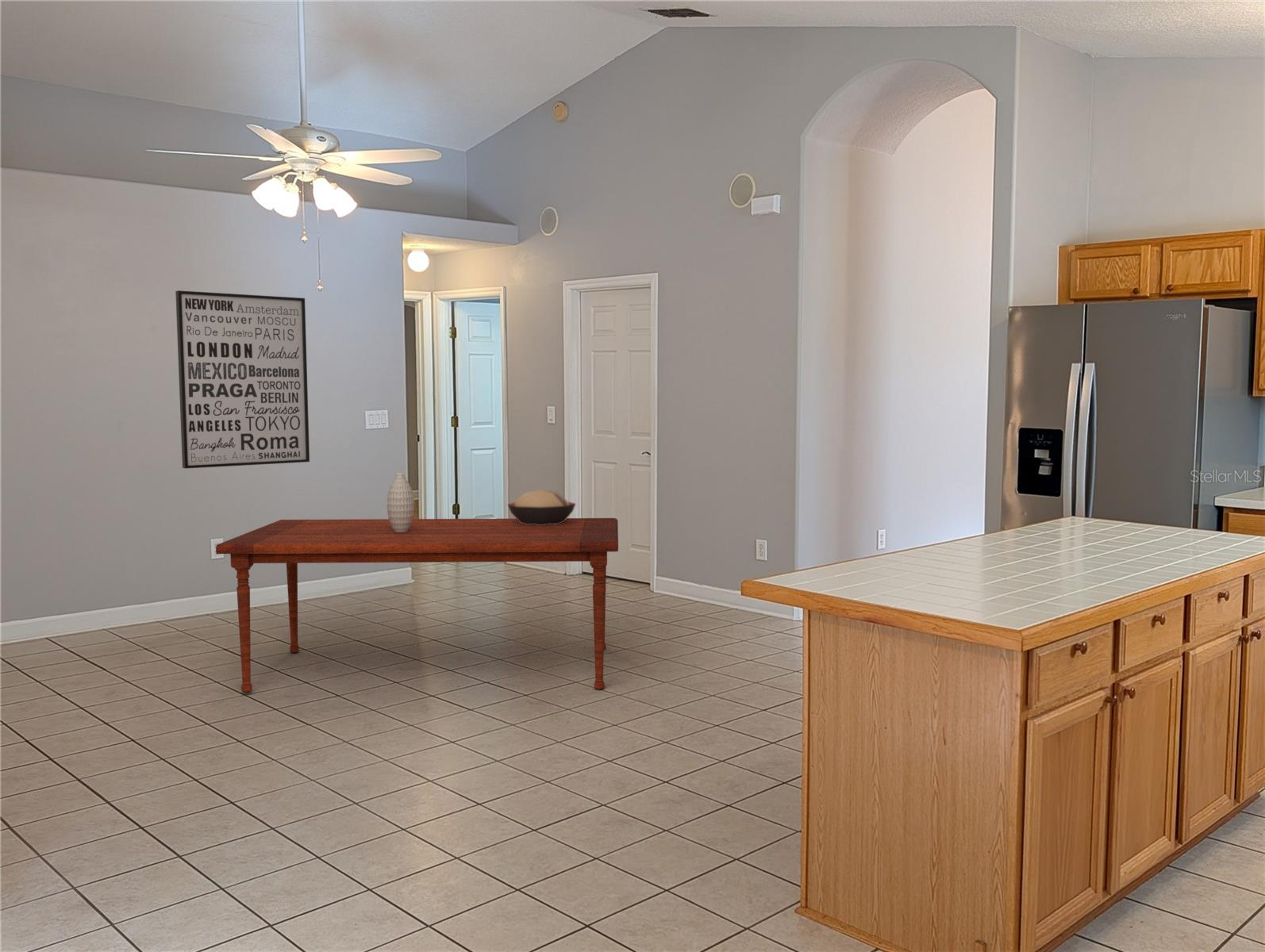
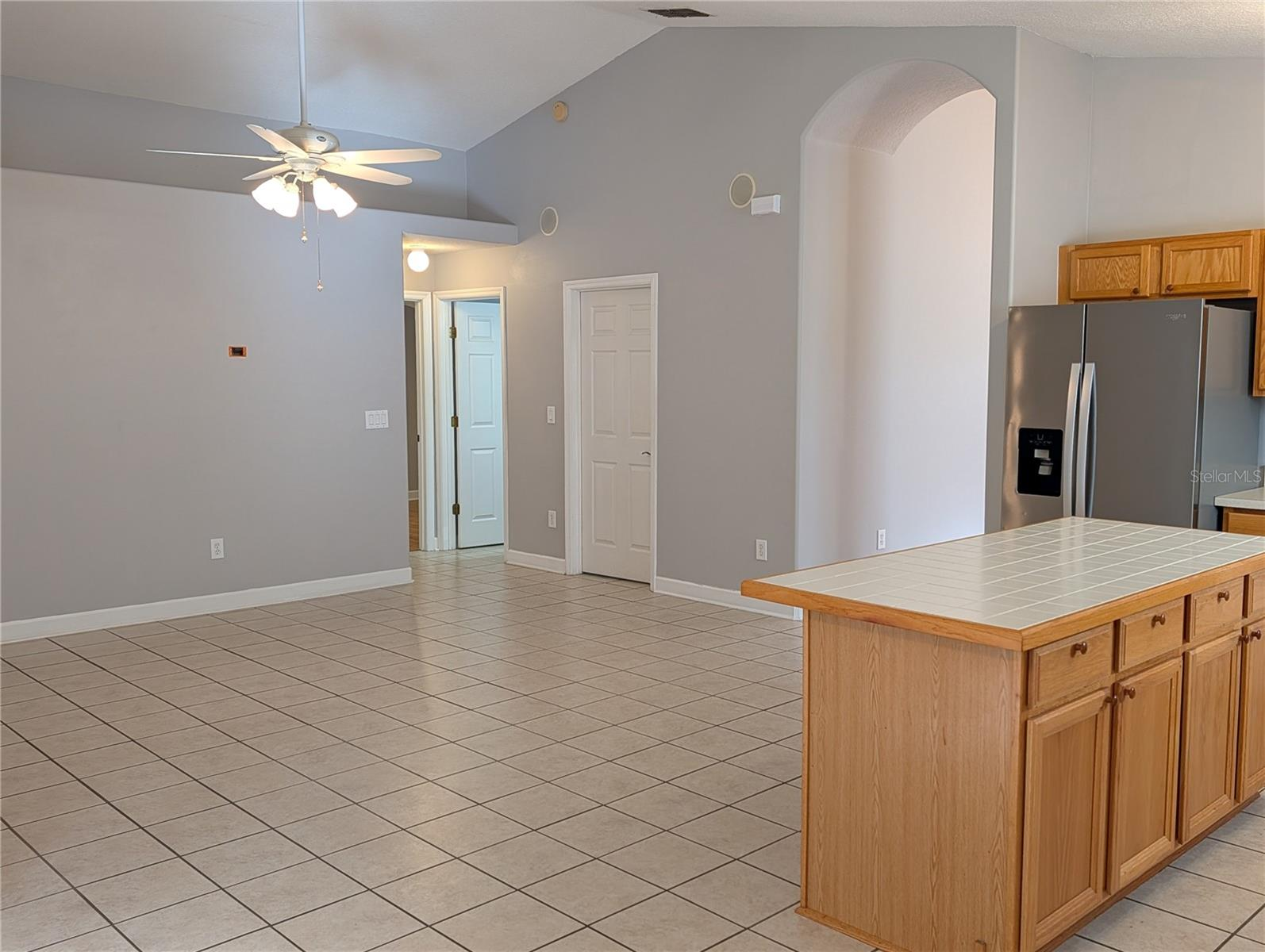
- decorative bowl [507,489,576,525]
- wall art [175,290,310,470]
- vase [386,473,415,532]
- dining table [215,517,619,693]
